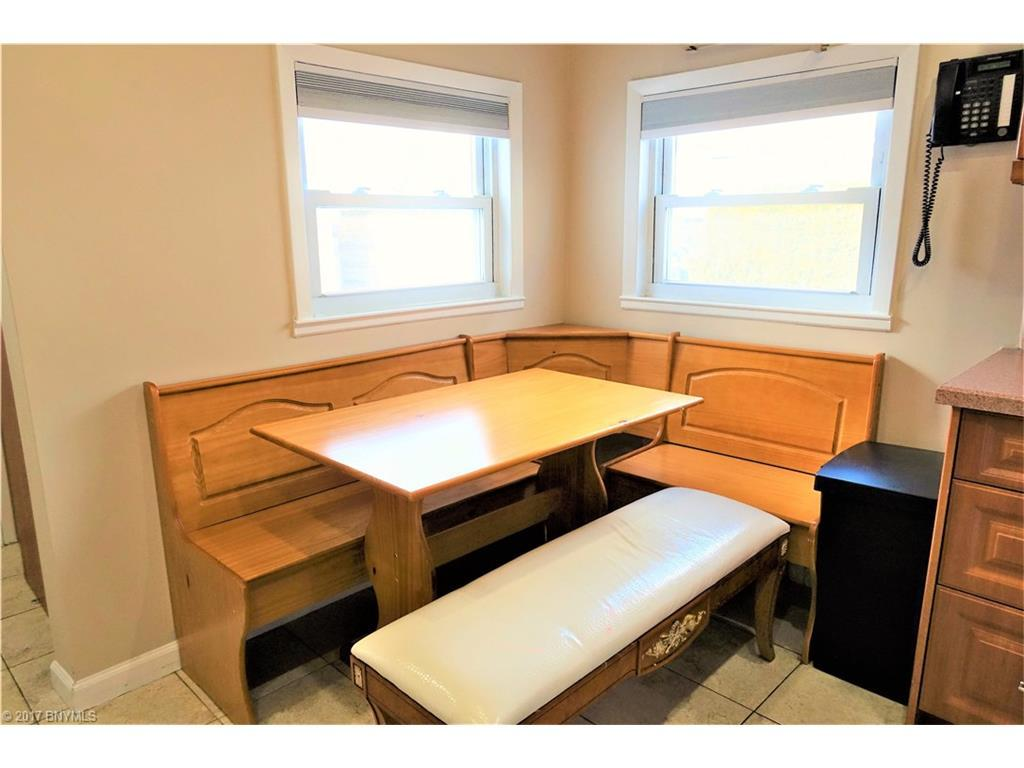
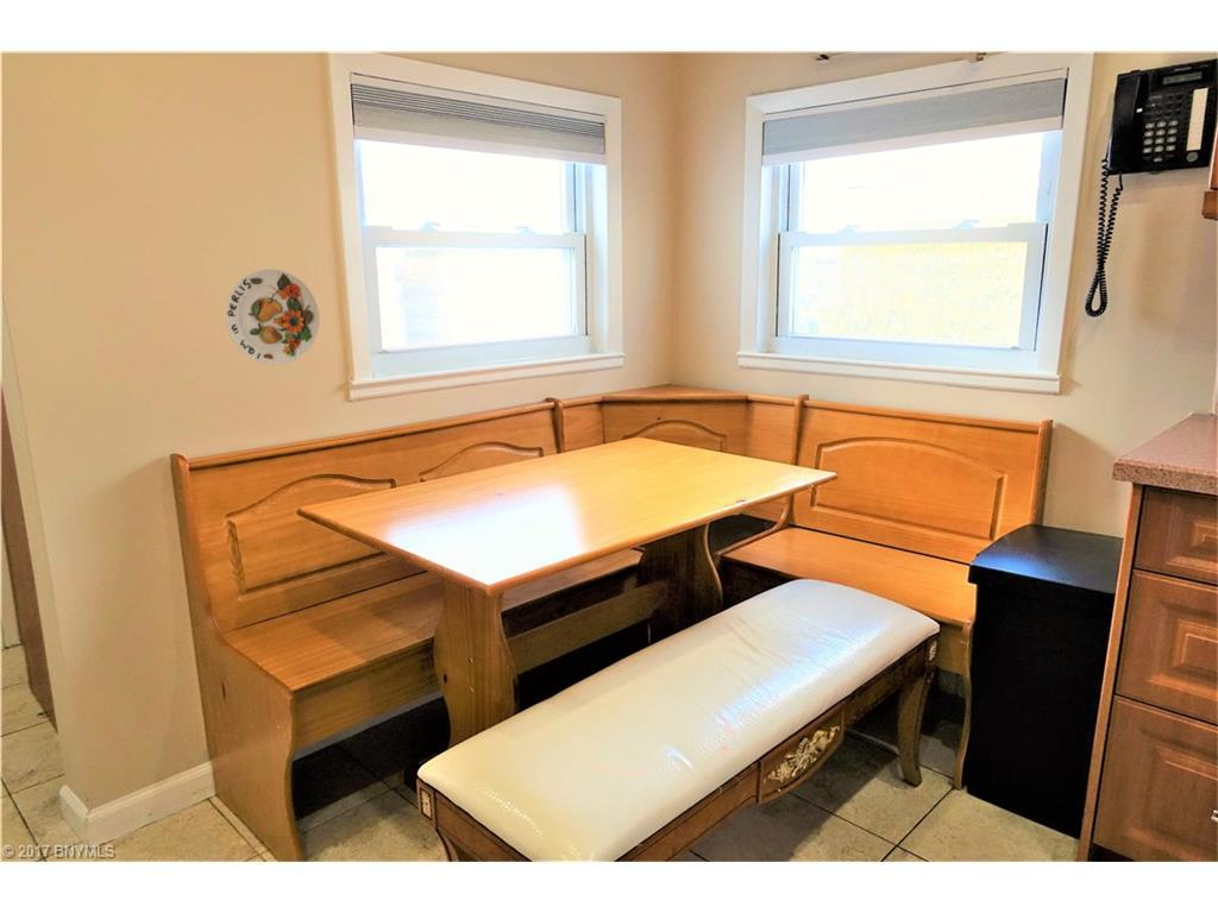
+ decorative plate [225,267,320,366]
